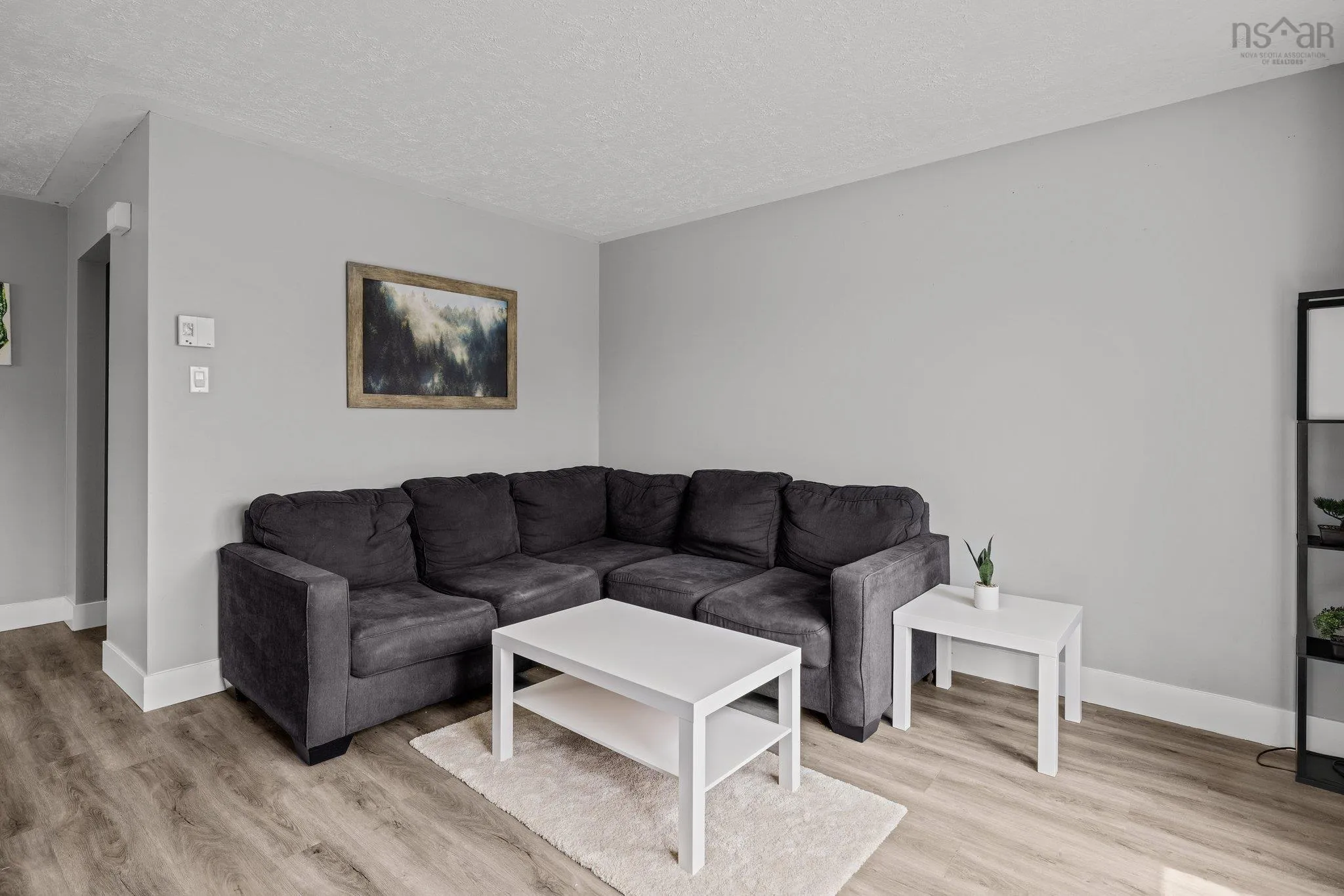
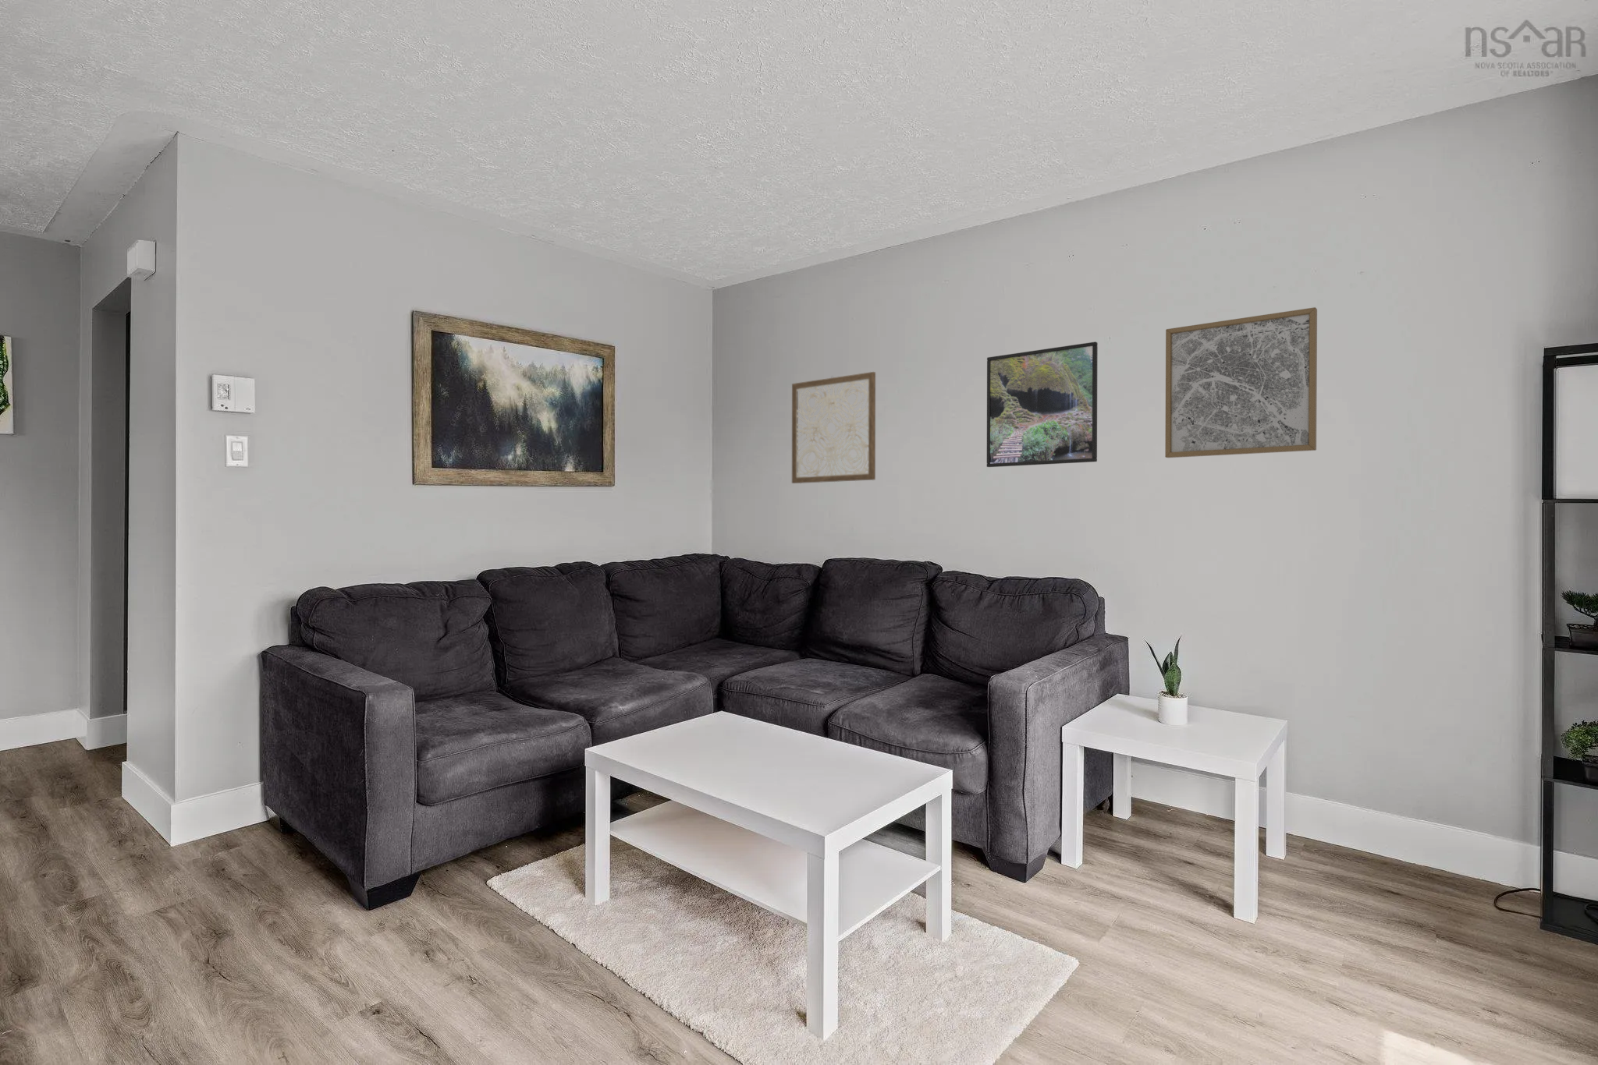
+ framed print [986,341,1099,468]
+ wall art [791,371,876,484]
+ wall art [1164,307,1317,459]
